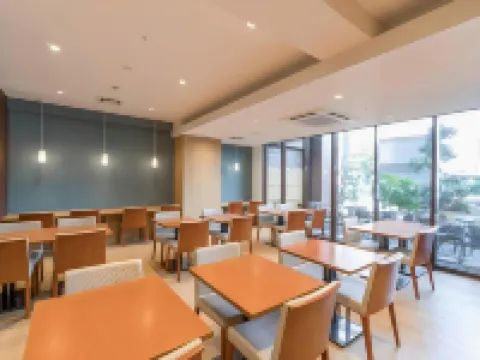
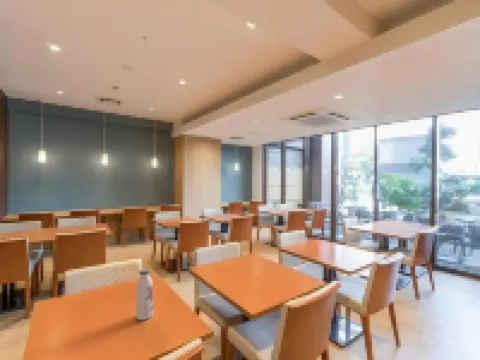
+ water bottle [135,268,154,321]
